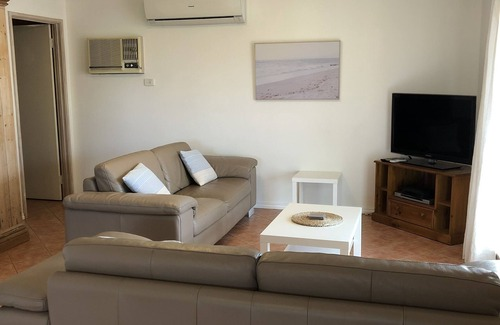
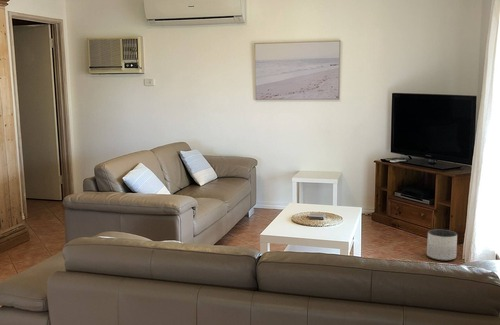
+ planter [426,228,458,262]
